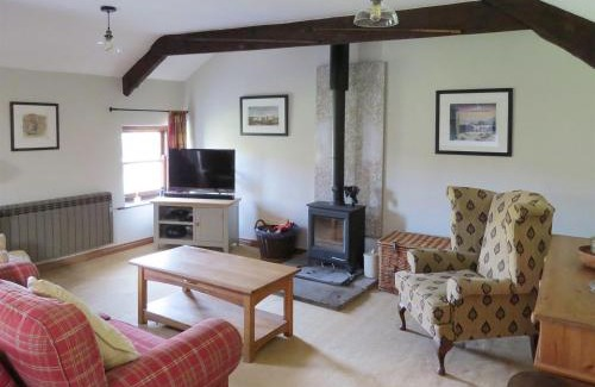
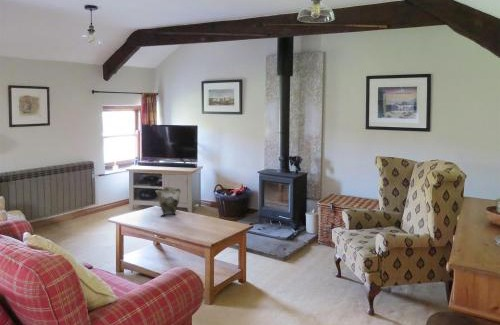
+ vase [155,186,182,217]
